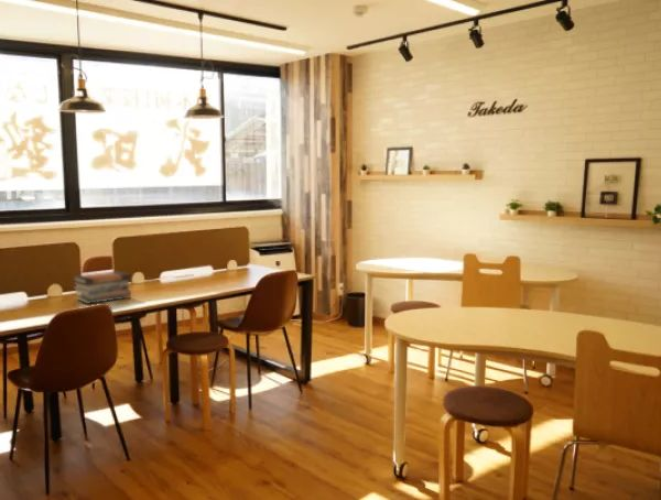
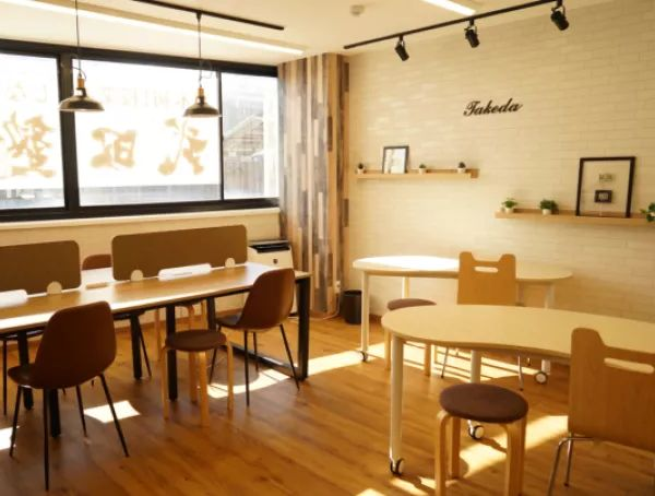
- book stack [72,270,132,305]
